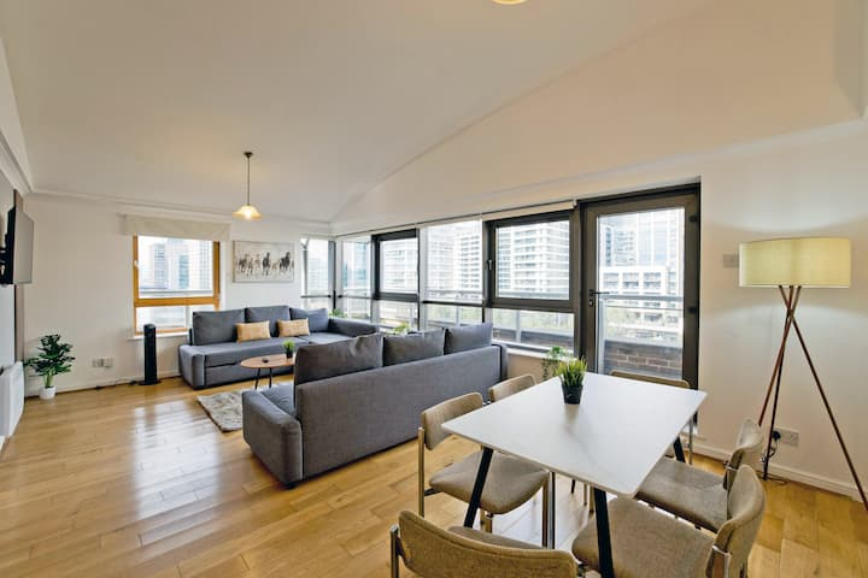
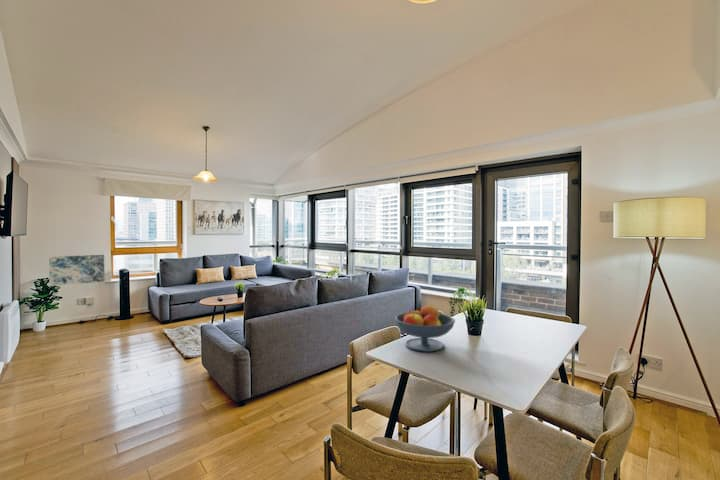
+ wall art [48,254,105,287]
+ fruit bowl [394,305,456,353]
